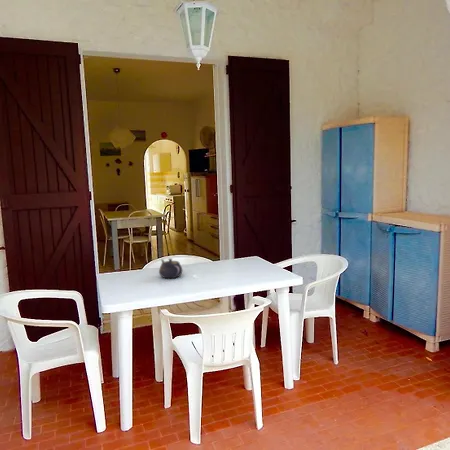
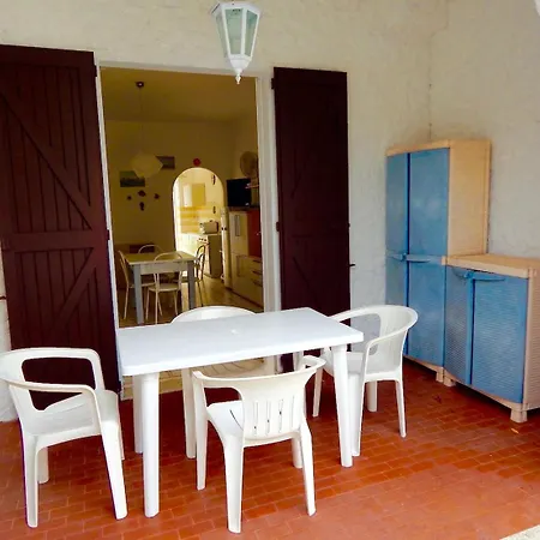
- teapot [158,258,184,279]
